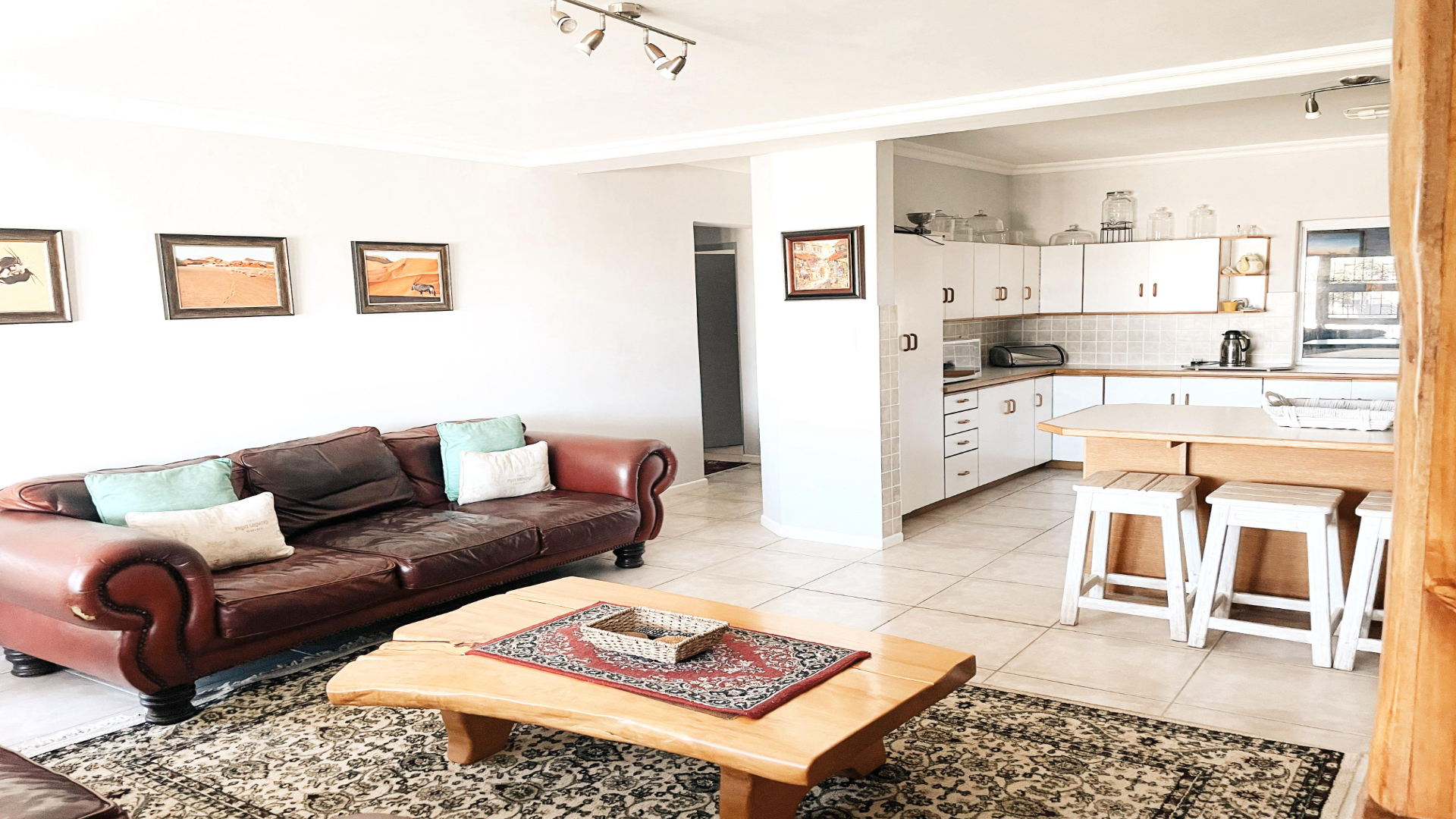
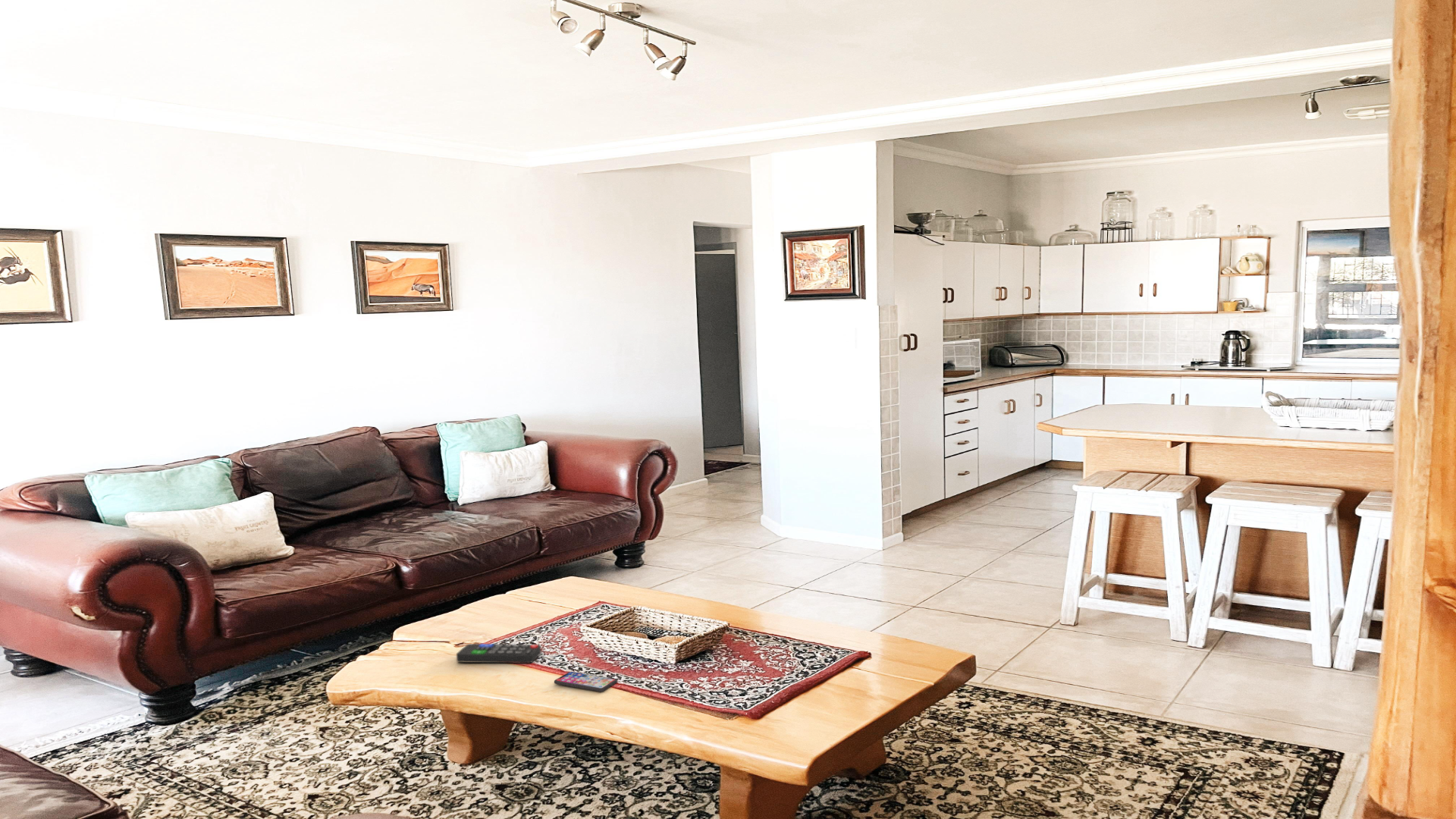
+ remote control [456,643,542,664]
+ smartphone [554,671,618,692]
